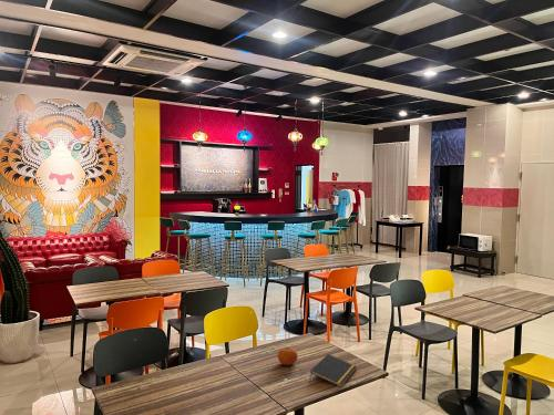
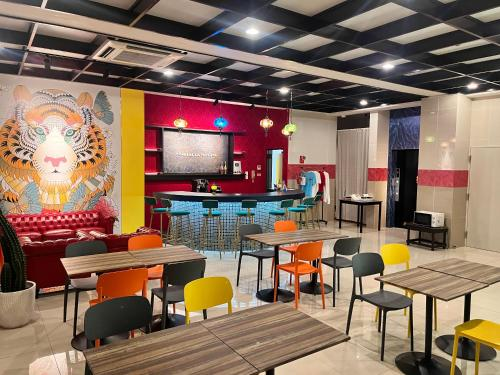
- fruit [277,346,299,366]
- notepad [309,353,358,388]
